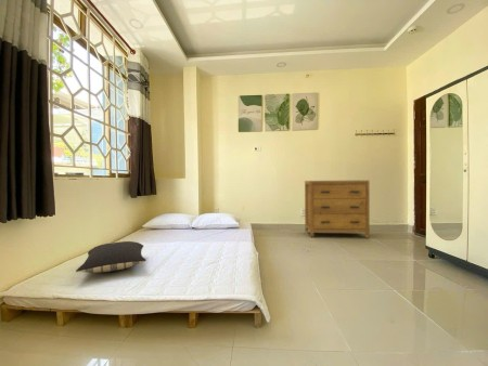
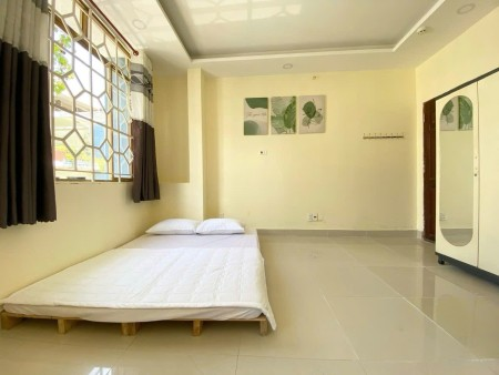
- pillow [75,240,147,273]
- dresser [304,179,371,239]
